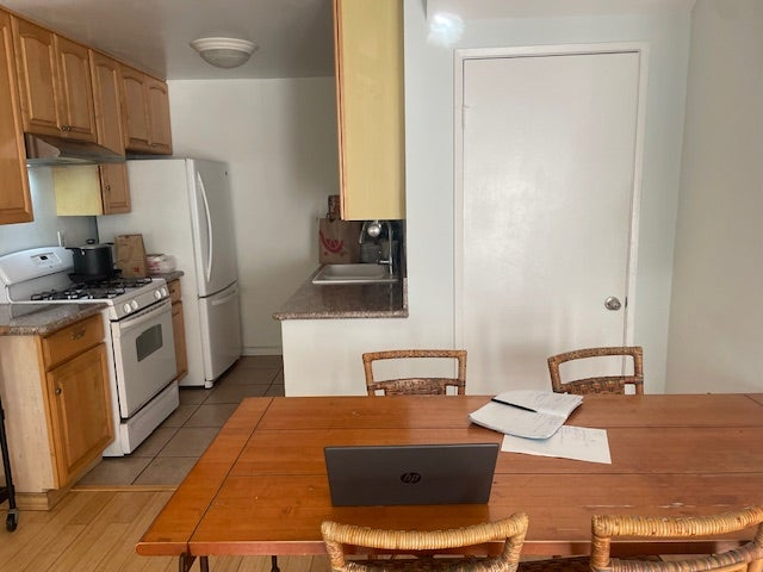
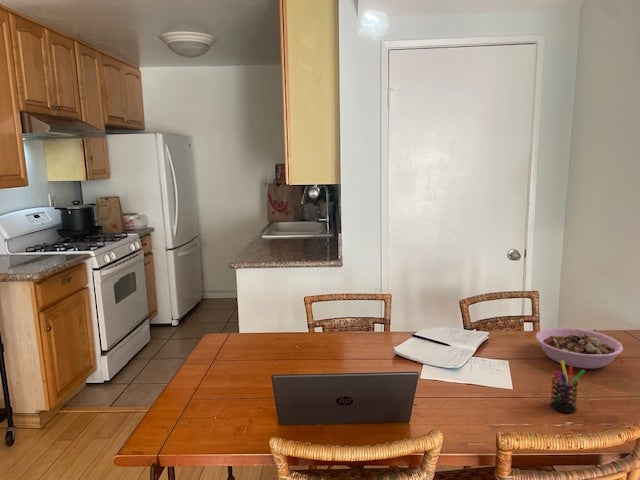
+ bowl [535,327,624,369]
+ pen holder [549,361,586,414]
